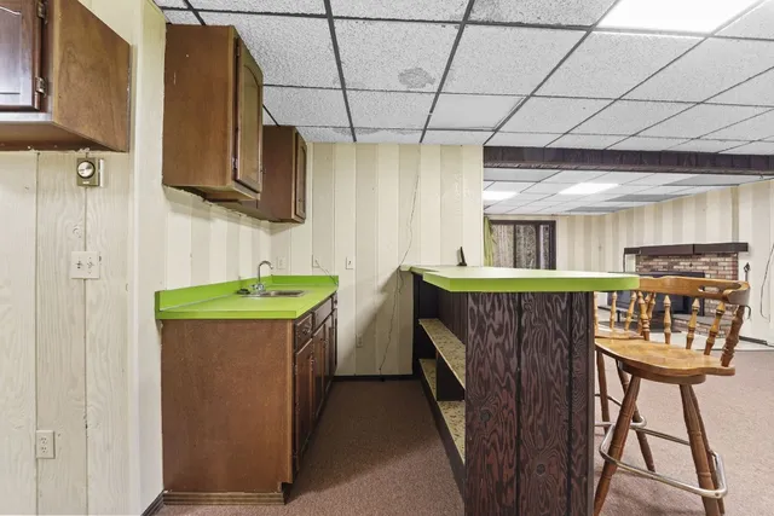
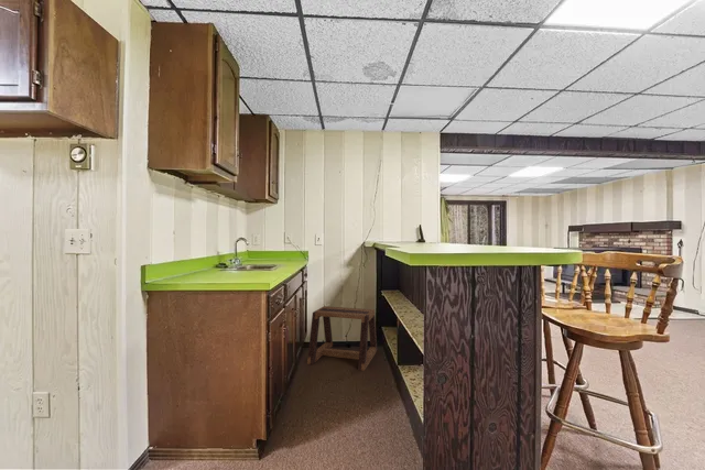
+ stool [306,305,378,371]
